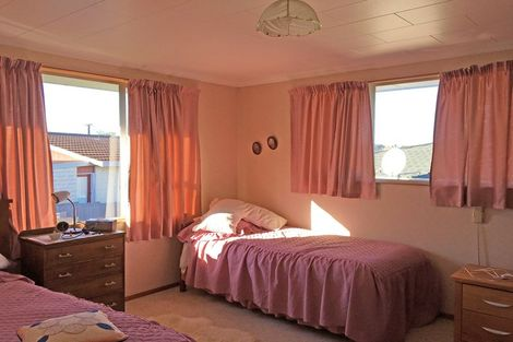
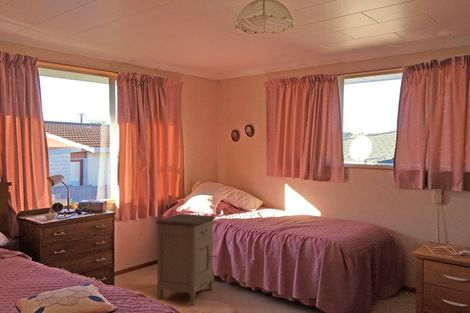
+ nightstand [155,213,218,306]
